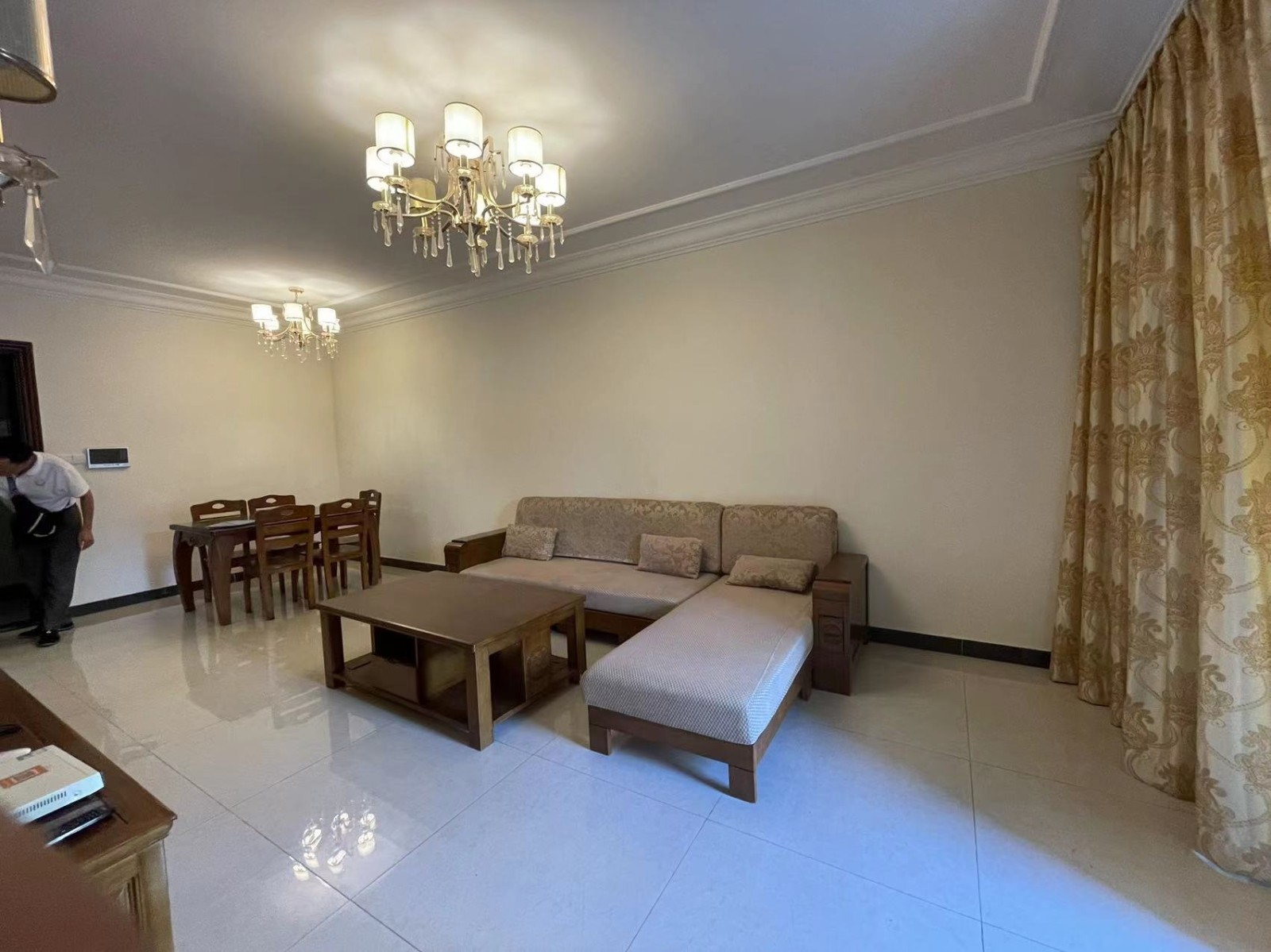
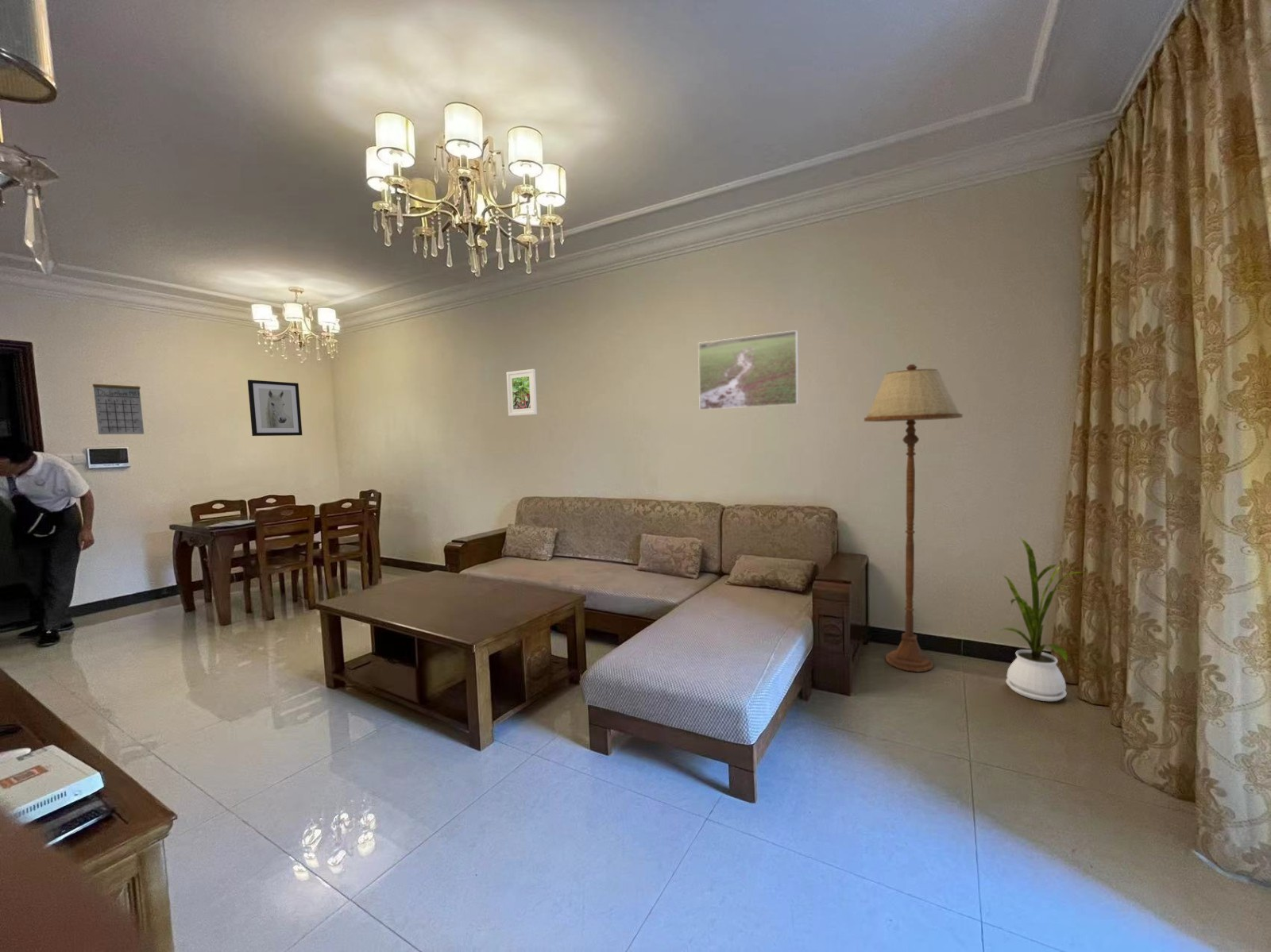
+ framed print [697,330,799,410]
+ wall art [247,379,303,437]
+ calendar [92,373,145,435]
+ floor lamp [863,364,964,673]
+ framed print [506,368,538,417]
+ house plant [998,537,1089,702]
